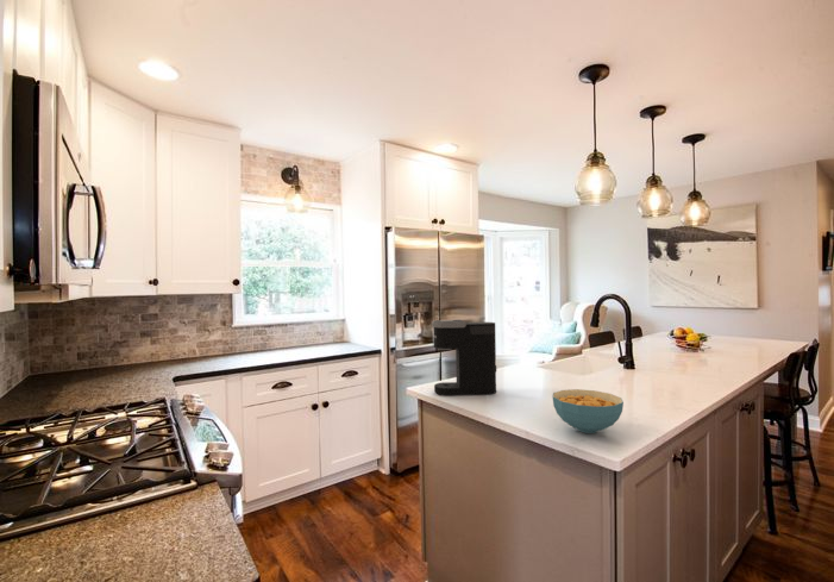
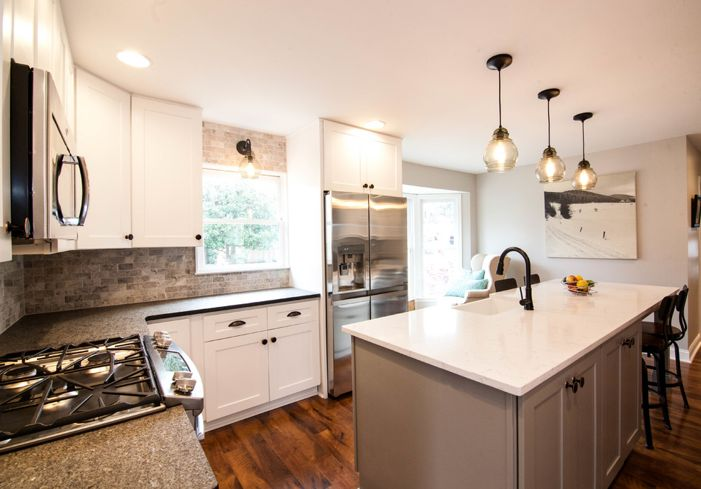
- coffee maker [429,319,497,396]
- cereal bowl [551,388,625,434]
